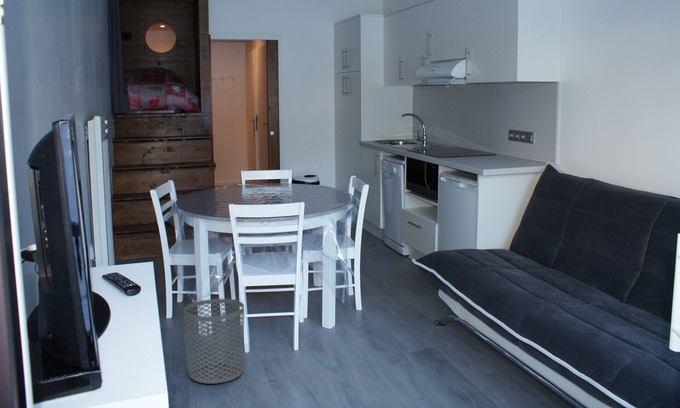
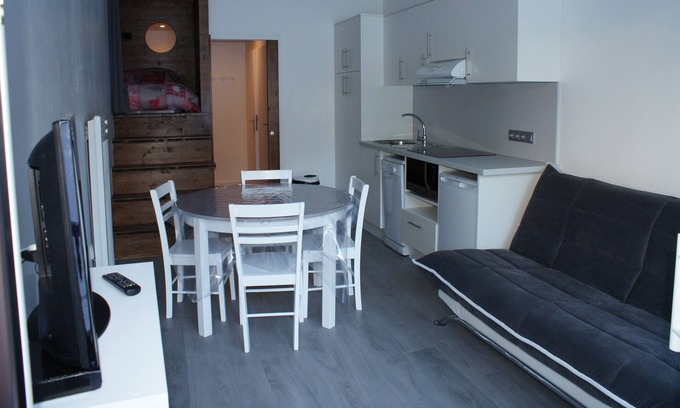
- waste bin [182,298,245,385]
